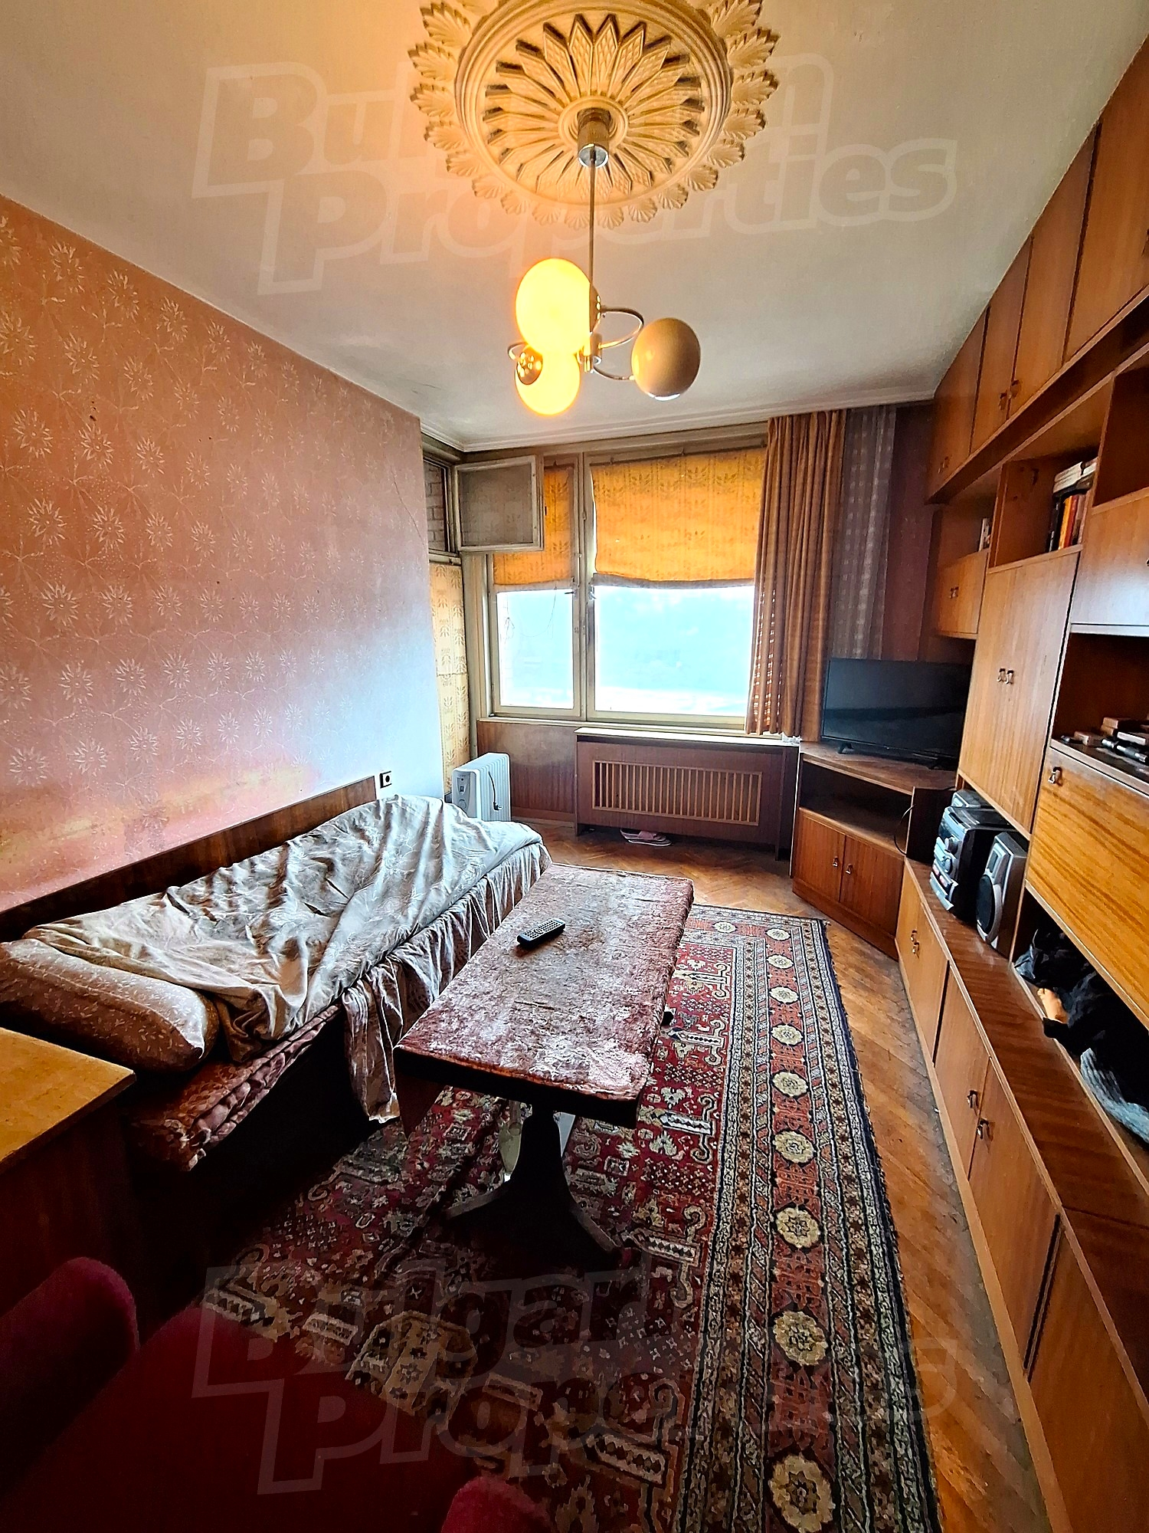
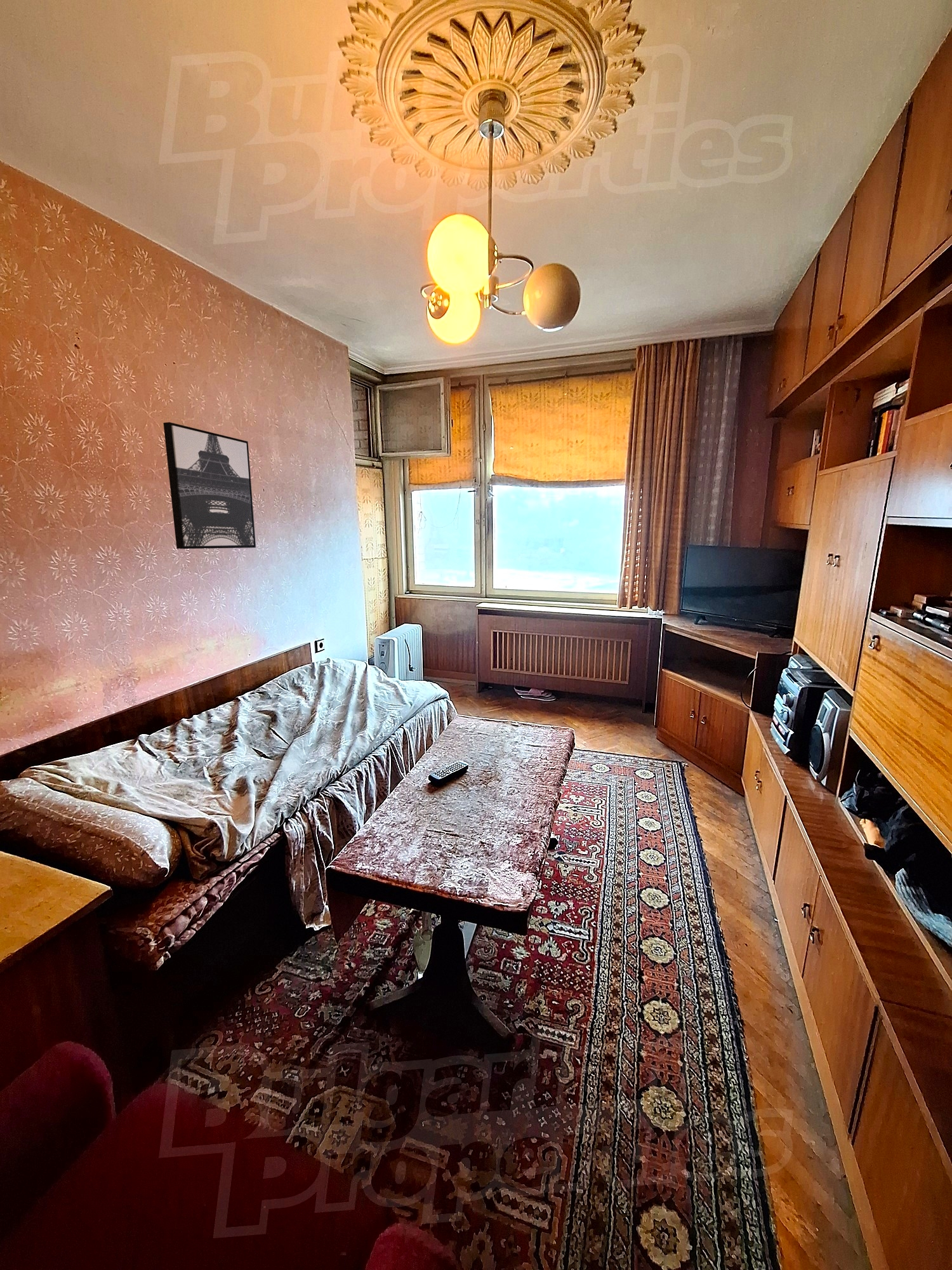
+ wall art [162,422,256,549]
